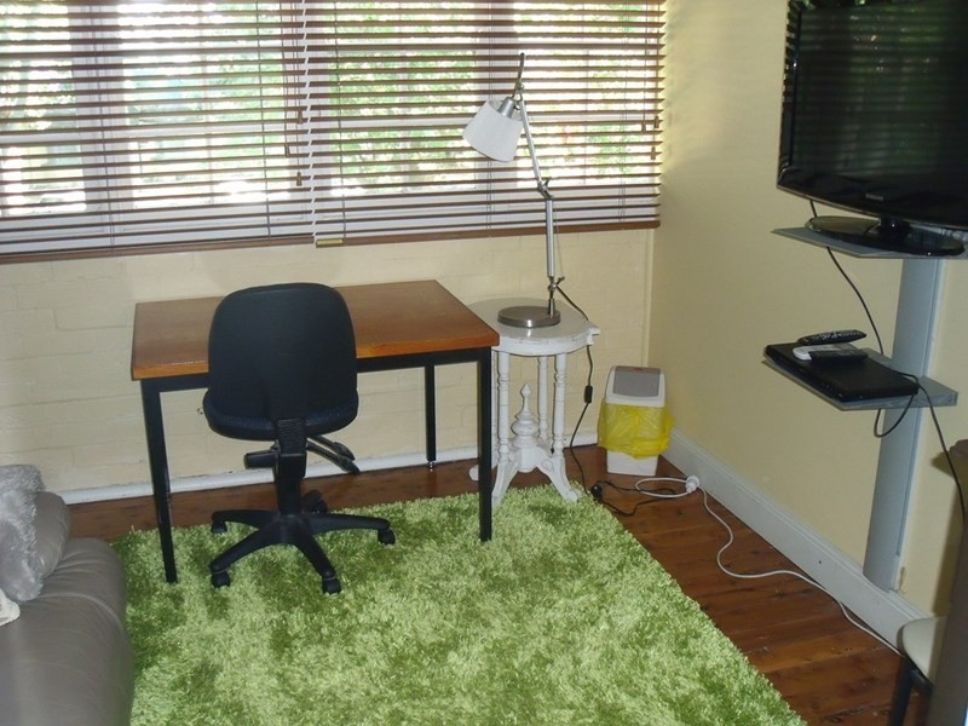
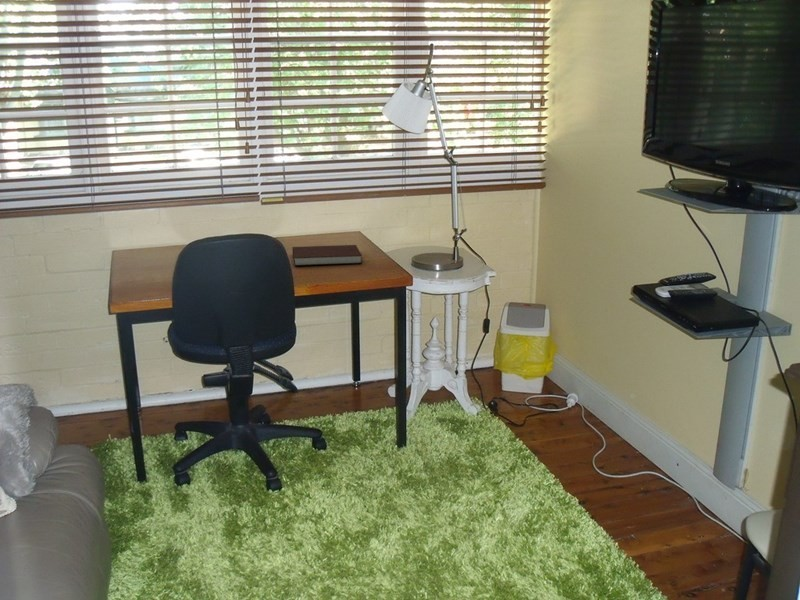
+ notebook [291,244,363,267]
